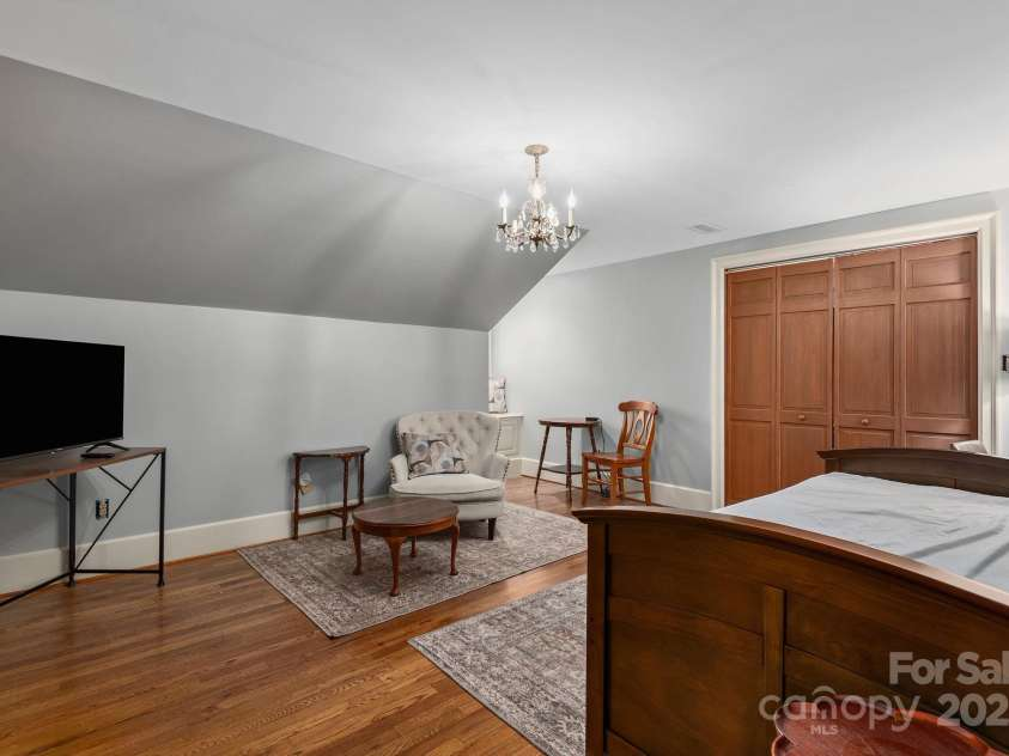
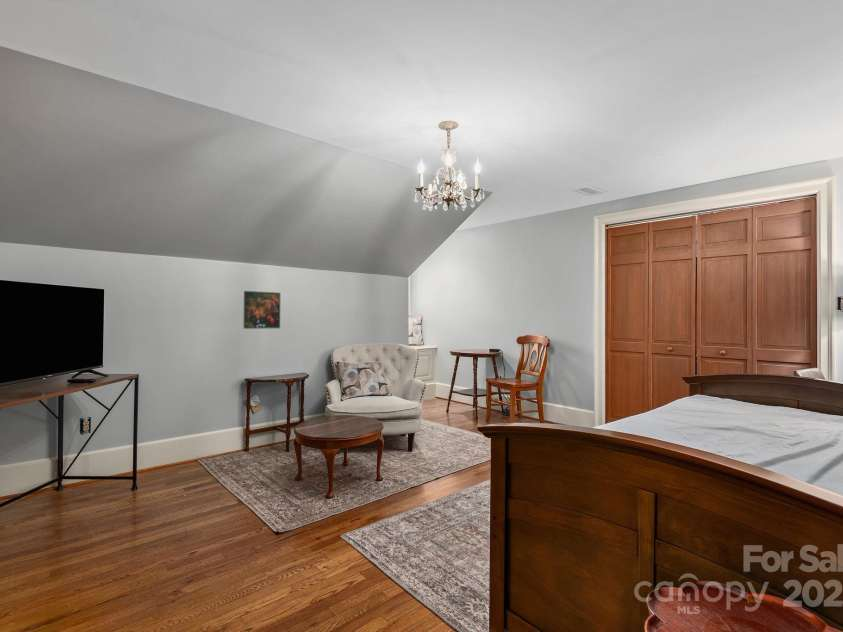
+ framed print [243,290,281,330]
